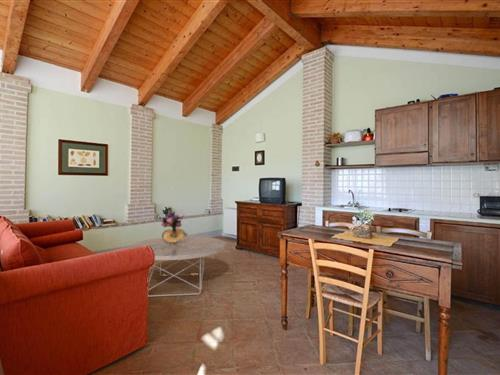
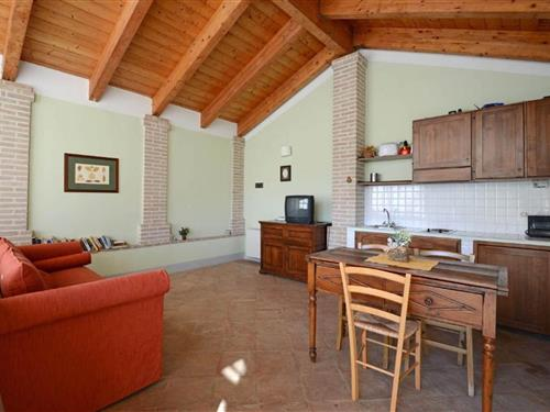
- coffee table [127,235,227,297]
- bouquet [161,209,189,244]
